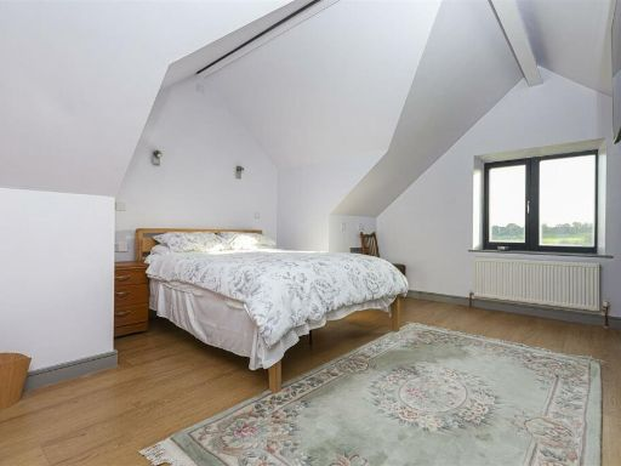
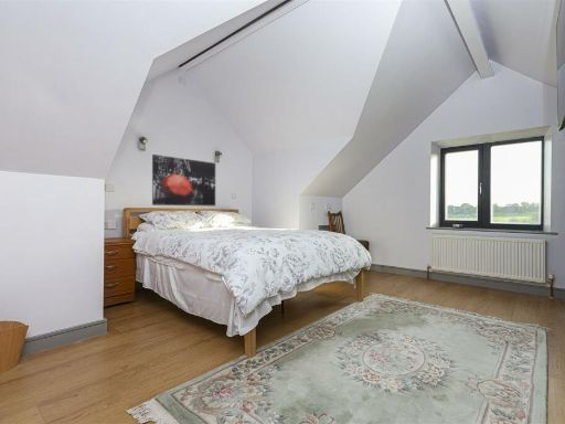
+ wall art [151,153,216,206]
